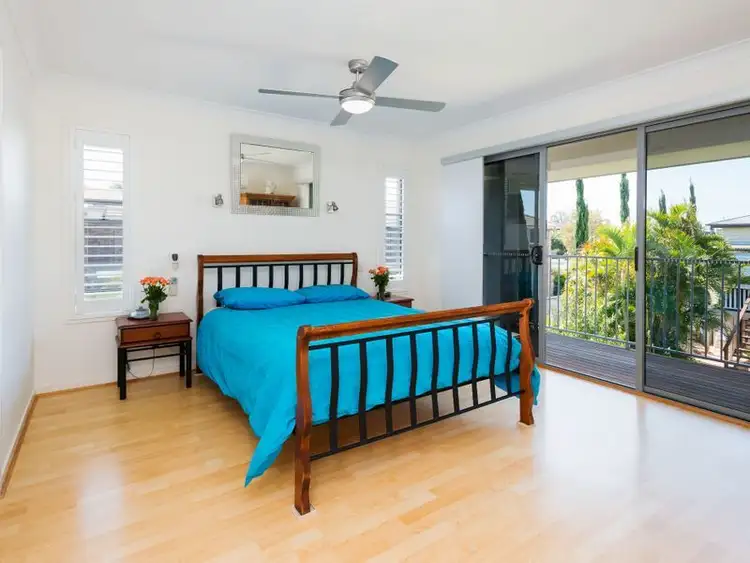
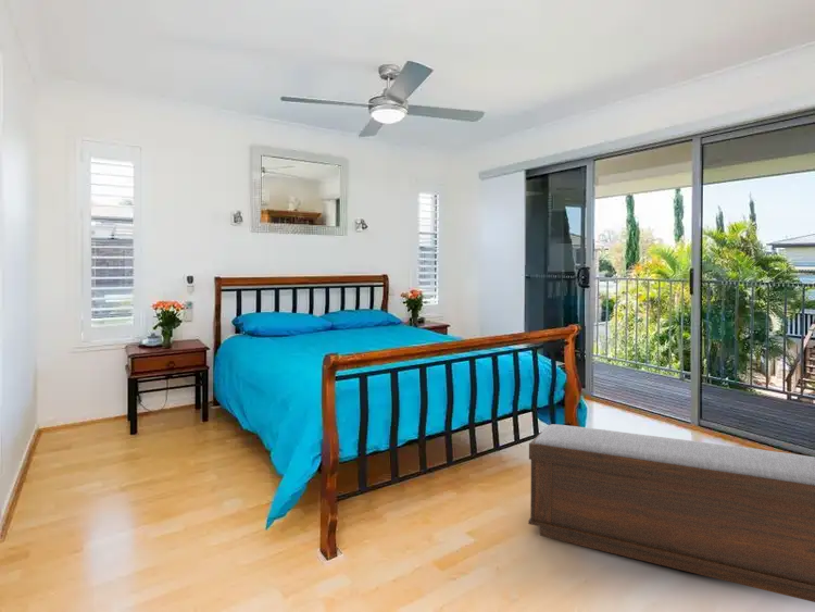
+ bench [527,423,815,603]
